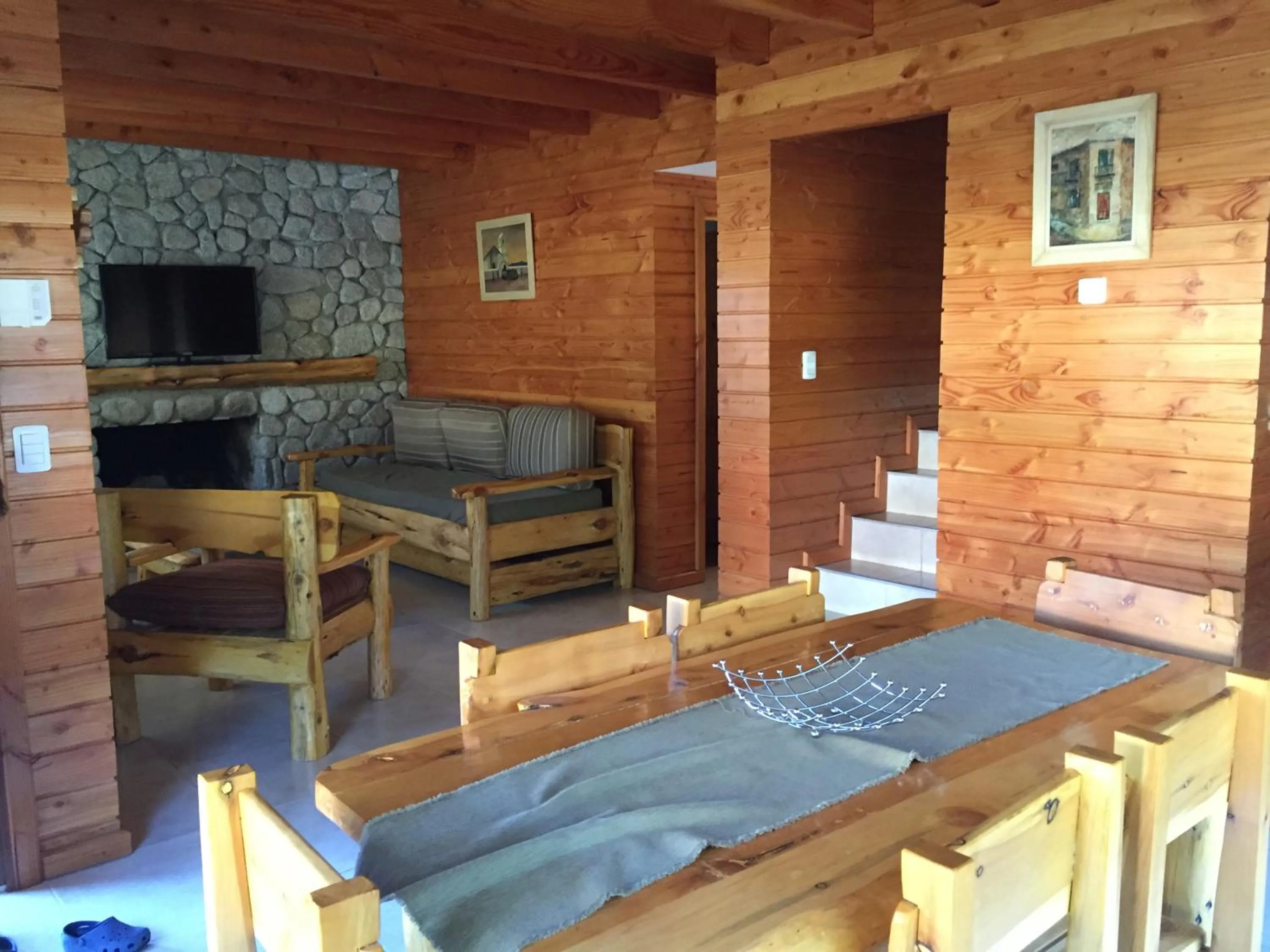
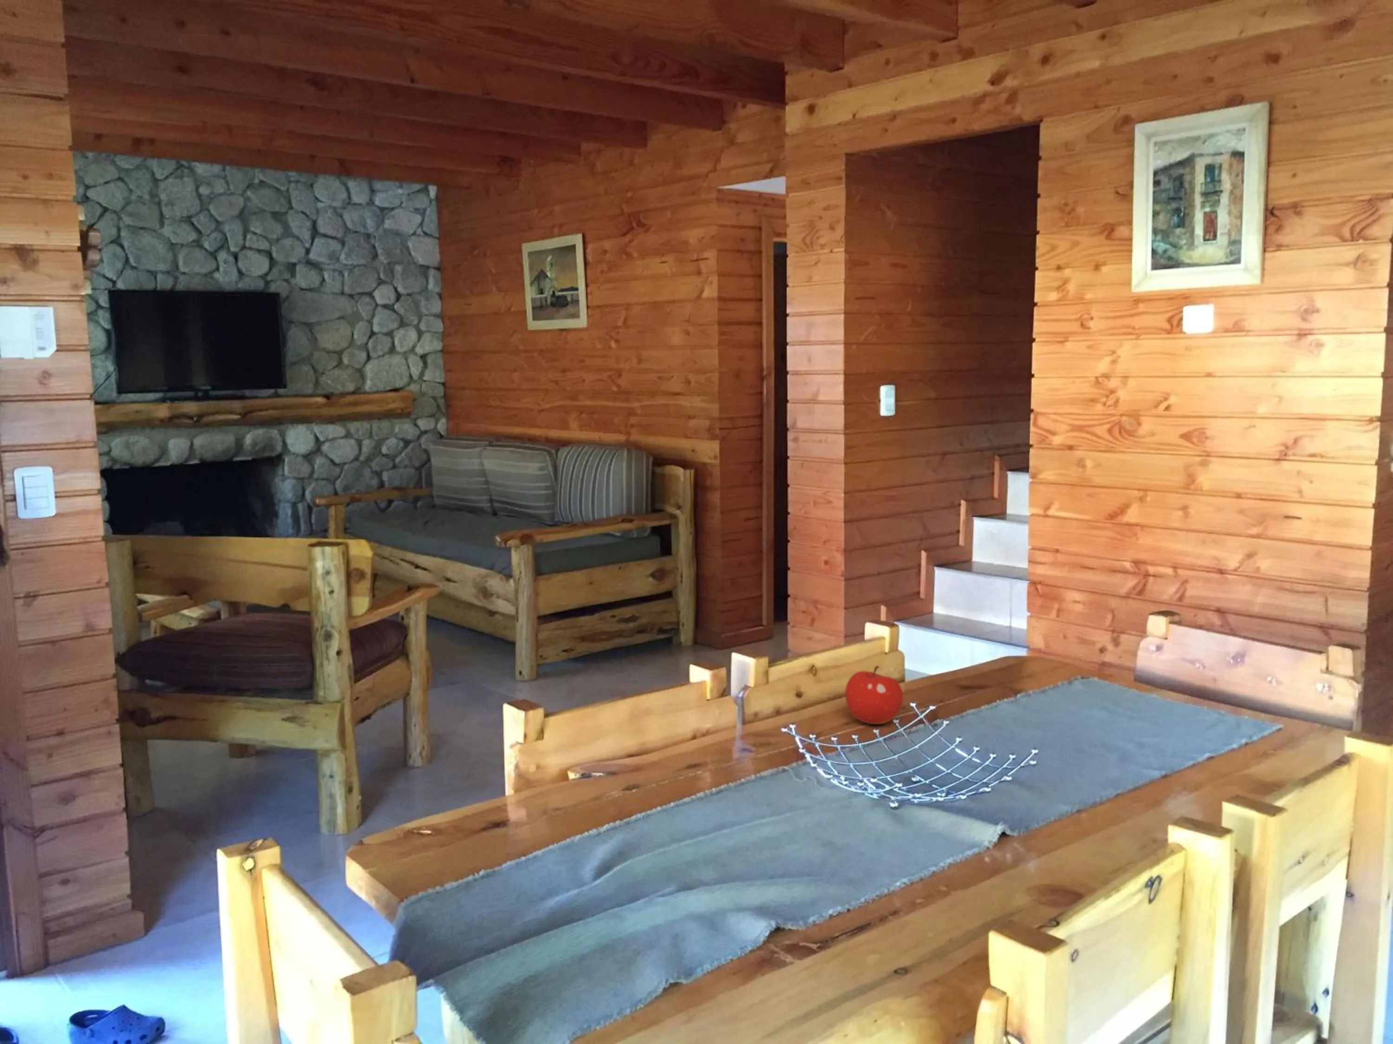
+ fruit [845,666,904,725]
